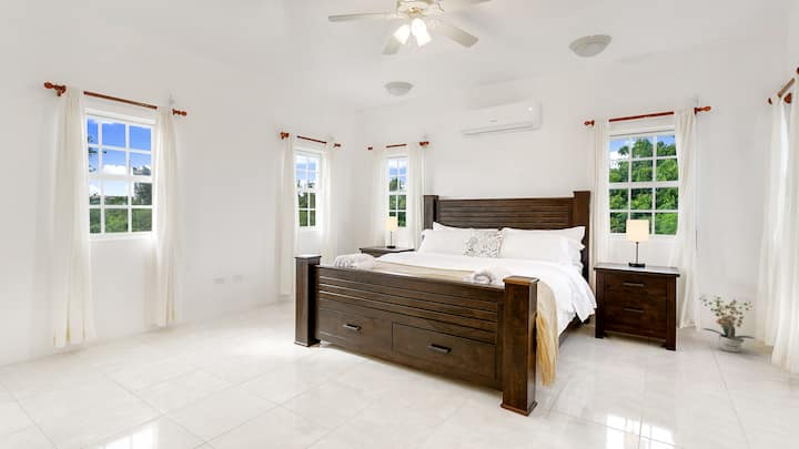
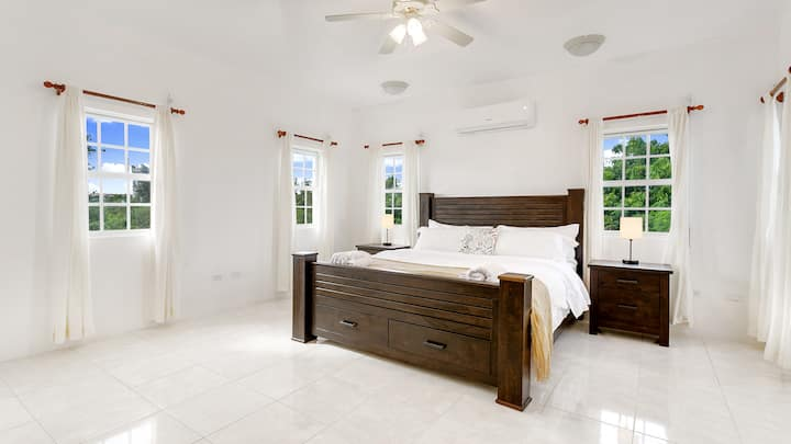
- potted plant [698,295,758,354]
